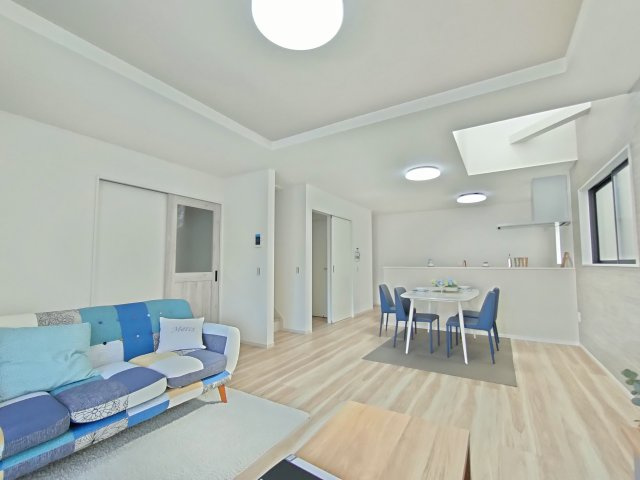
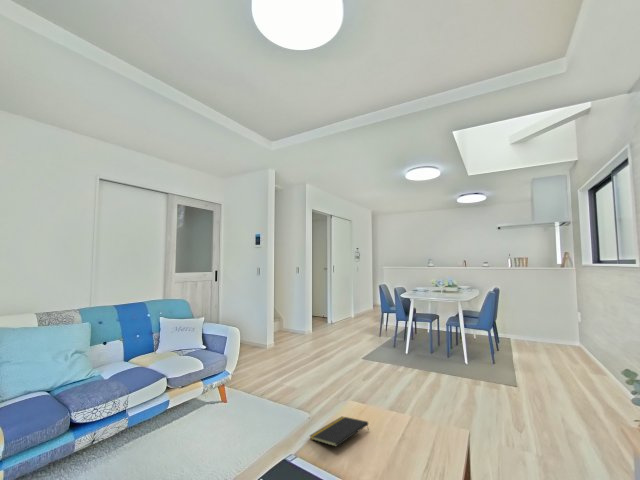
+ notepad [309,415,370,448]
